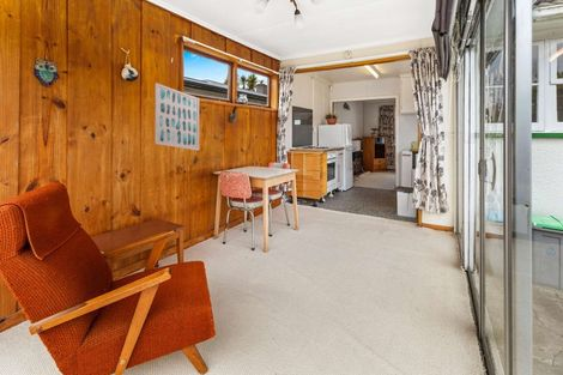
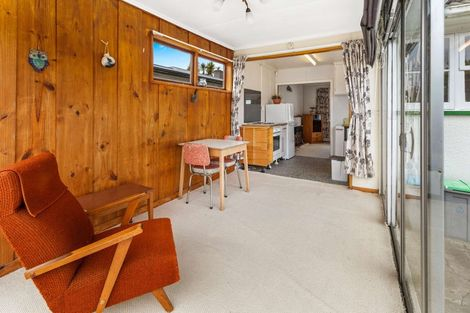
- wall art [153,81,200,152]
